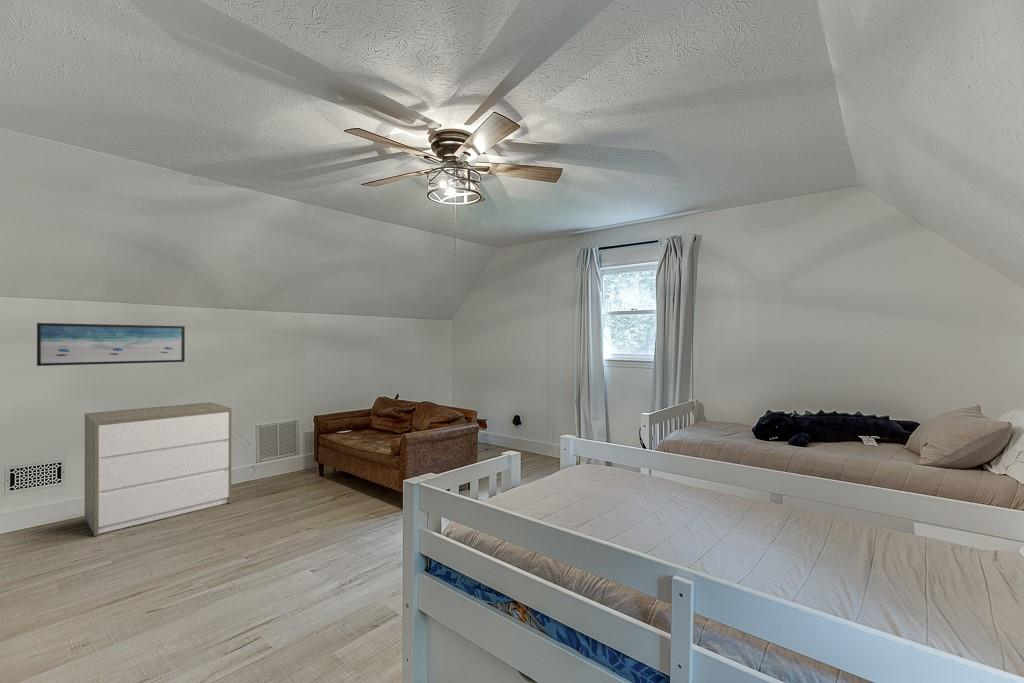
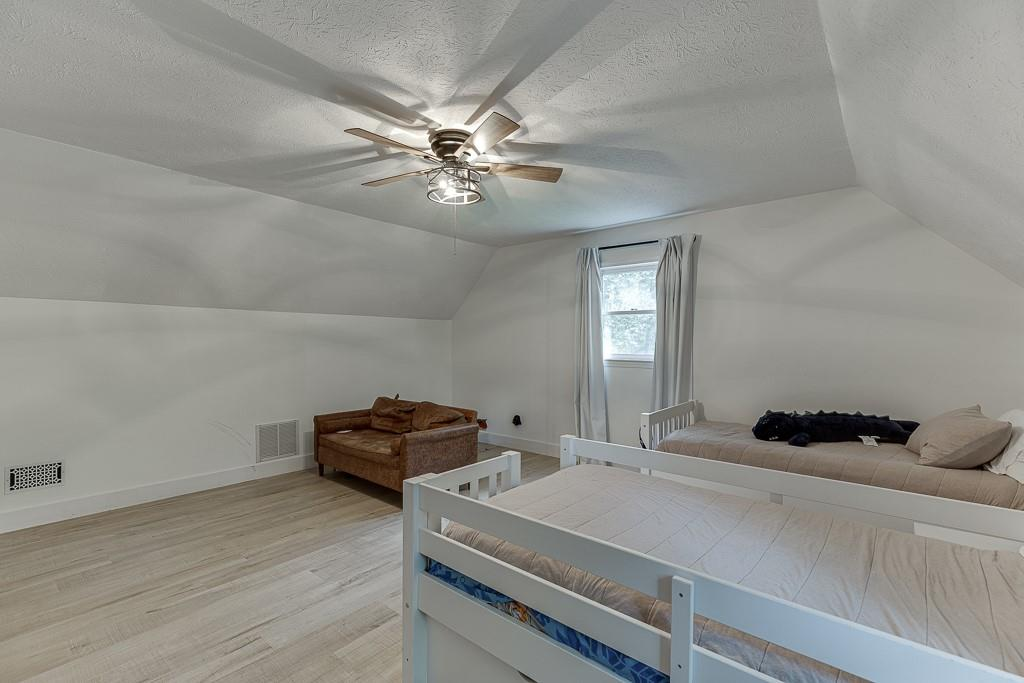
- dresser [84,401,233,537]
- wall art [36,322,186,367]
